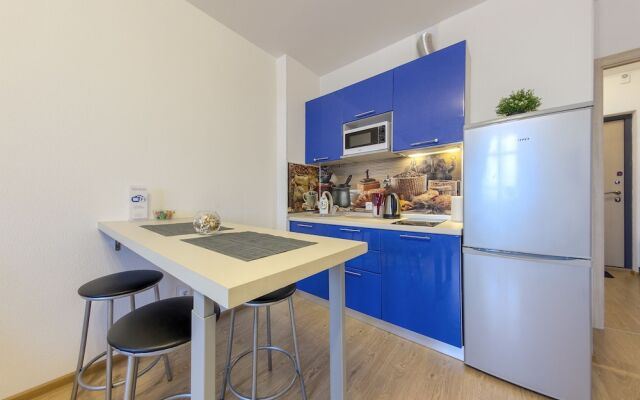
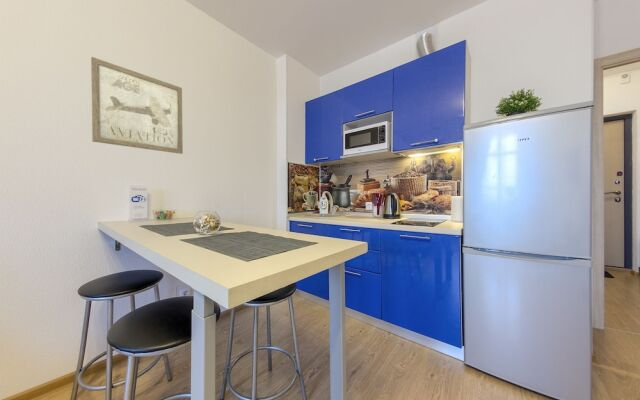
+ wall art [90,56,184,155]
